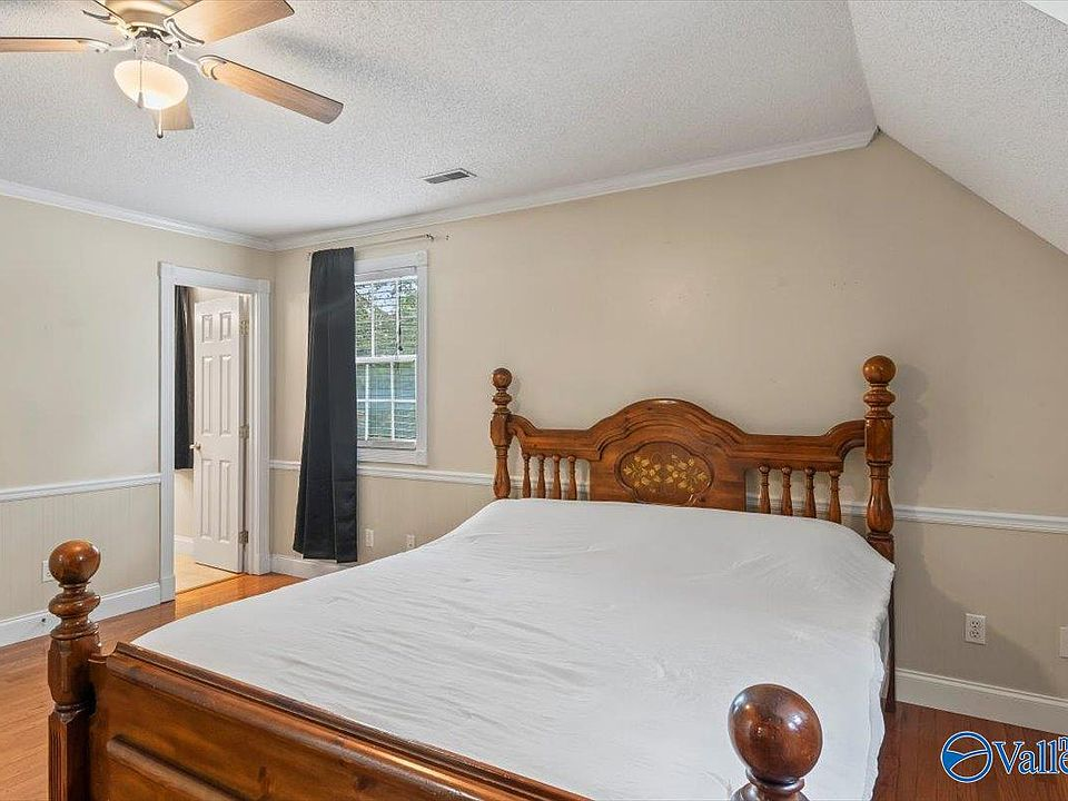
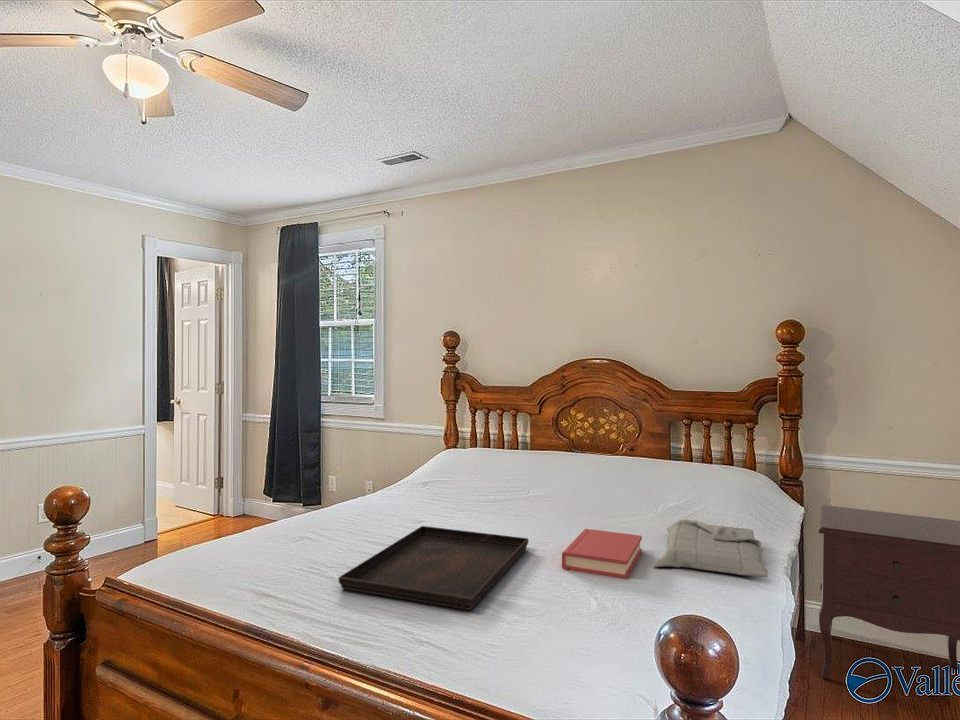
+ hardback book [561,528,643,580]
+ nightstand [818,504,960,681]
+ serving tray [338,525,529,611]
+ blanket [653,519,769,578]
